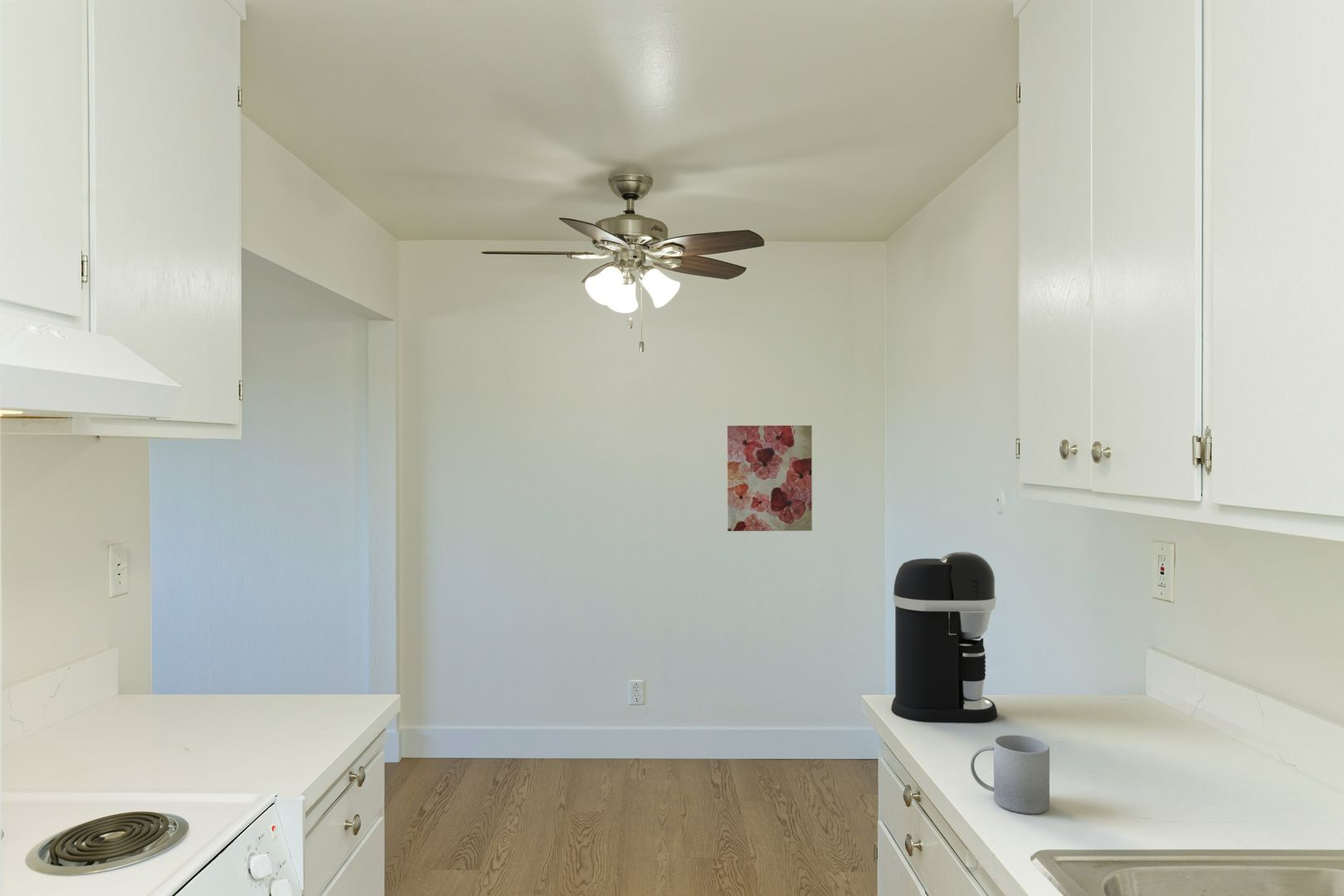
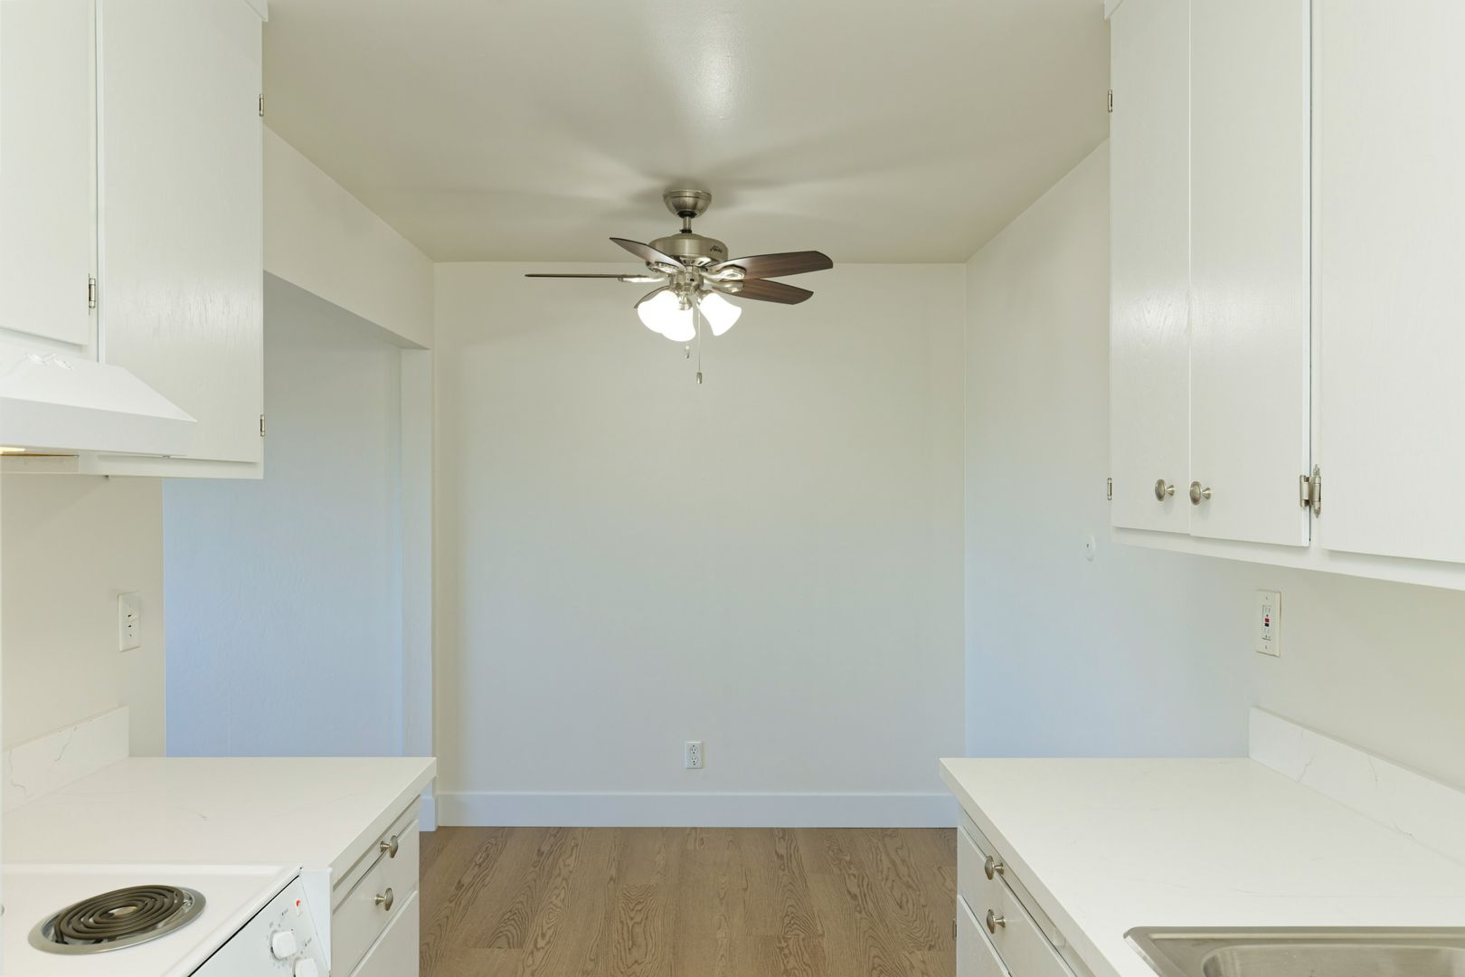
- wall art [727,425,813,532]
- mug [970,734,1050,815]
- coffee maker [890,551,998,723]
